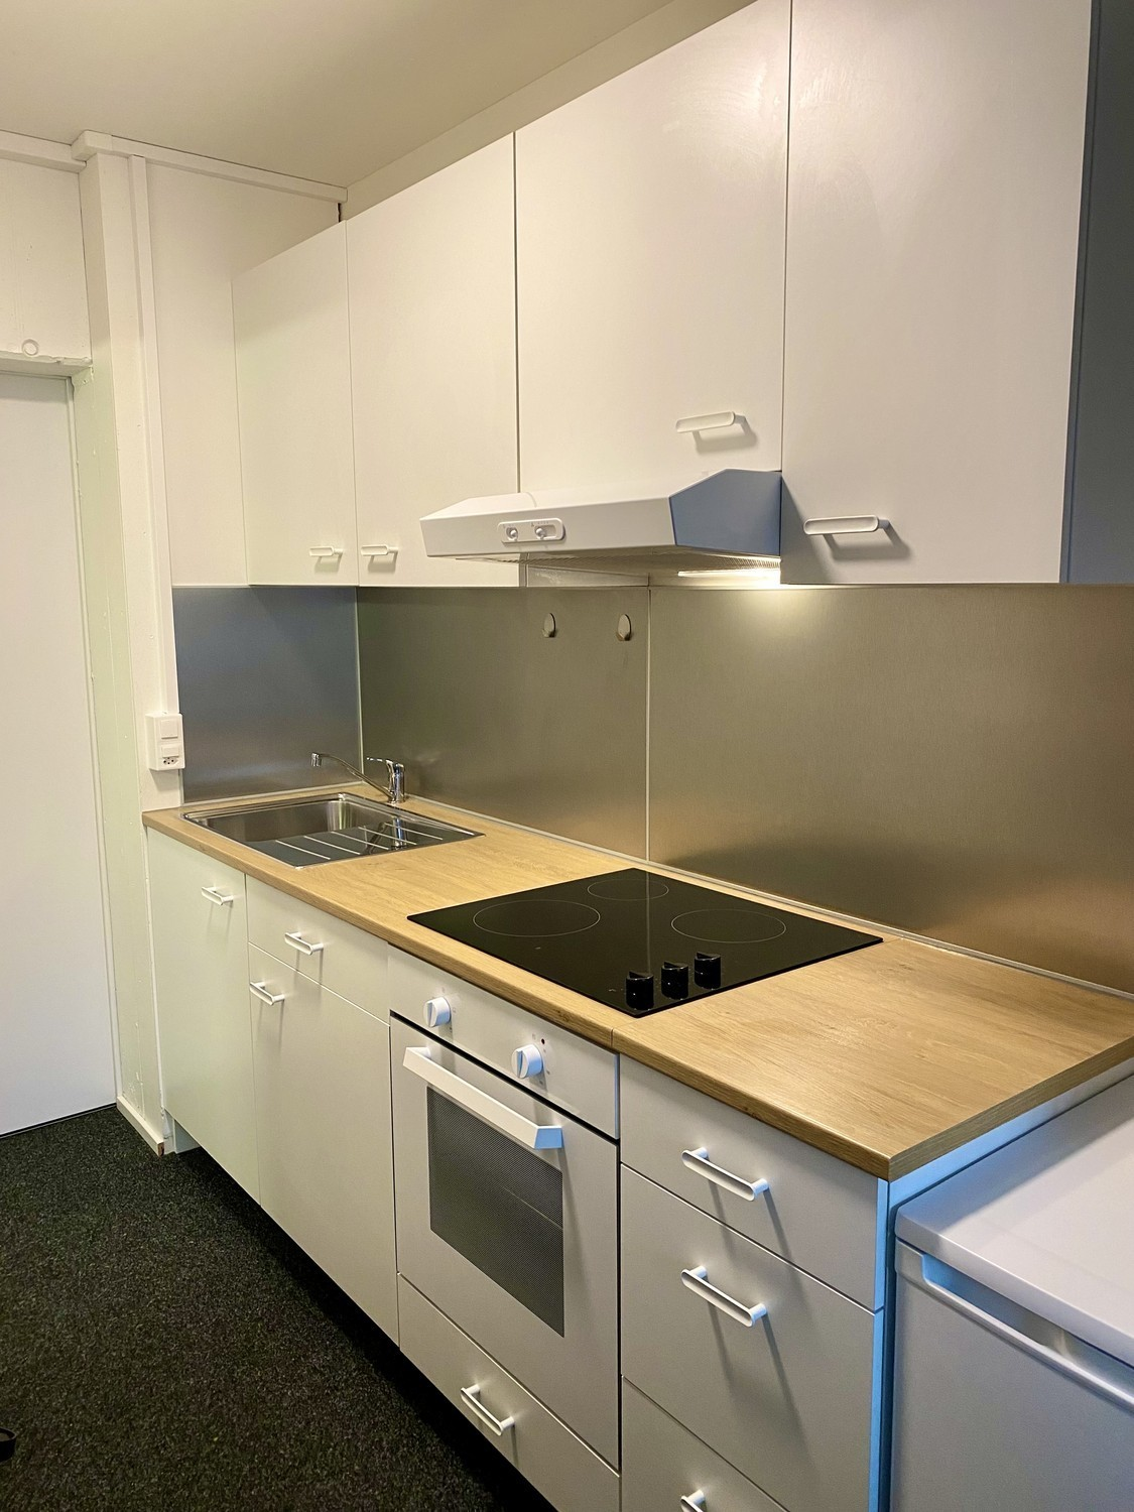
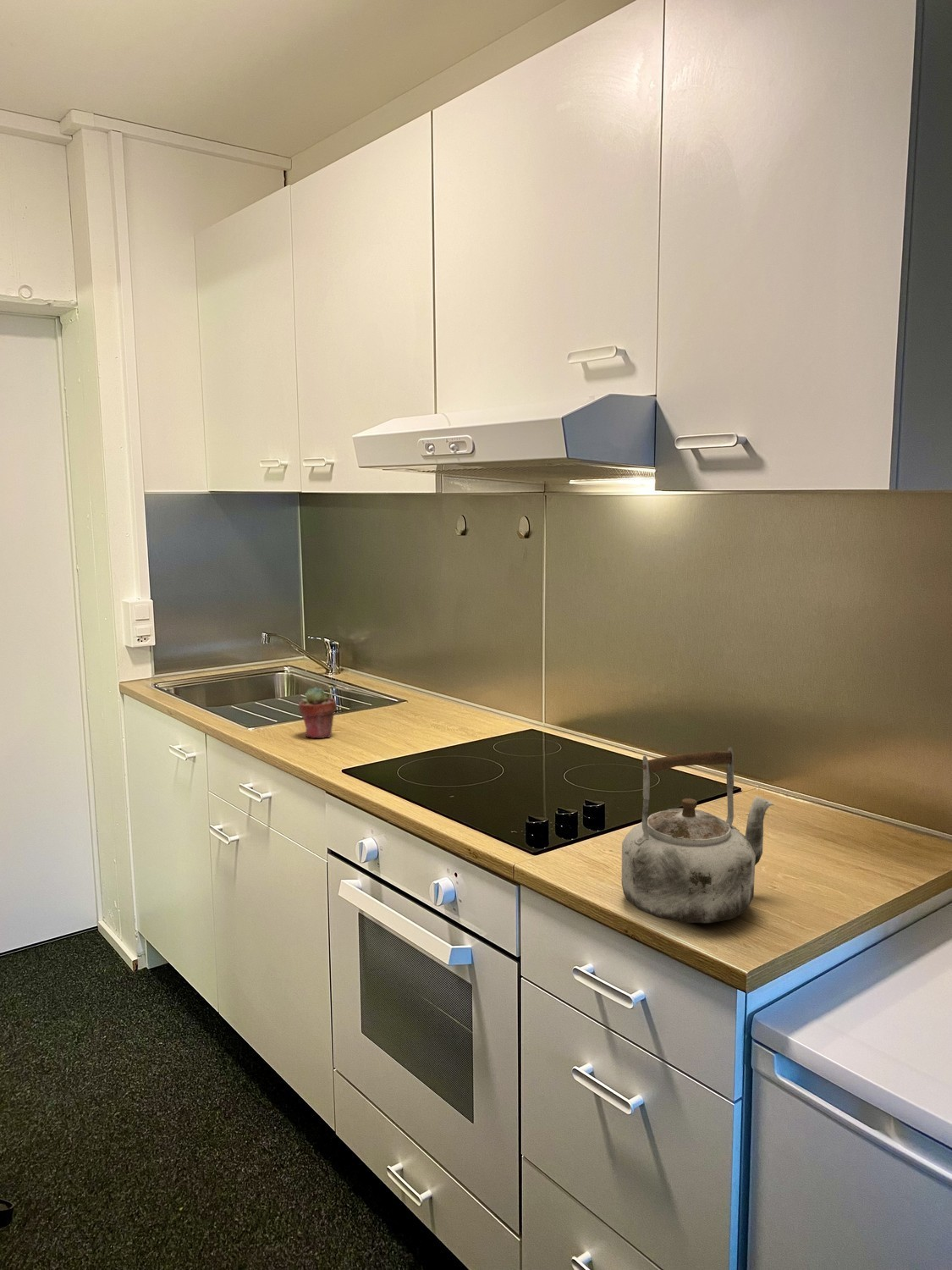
+ kettle [621,746,775,924]
+ potted succulent [298,686,338,739]
